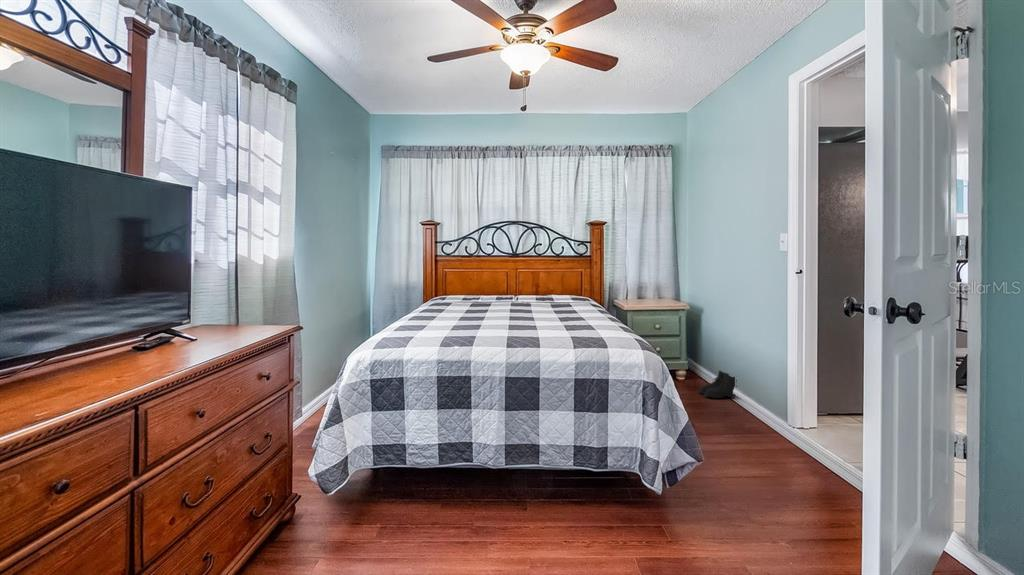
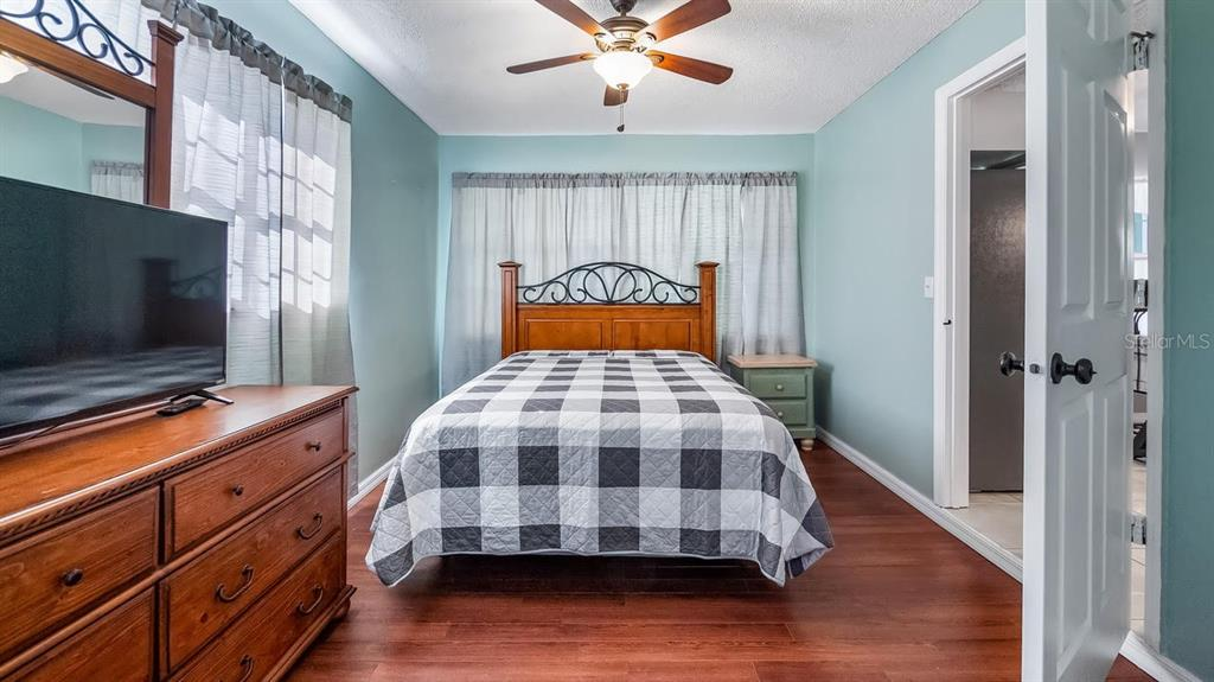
- boots [698,369,737,399]
